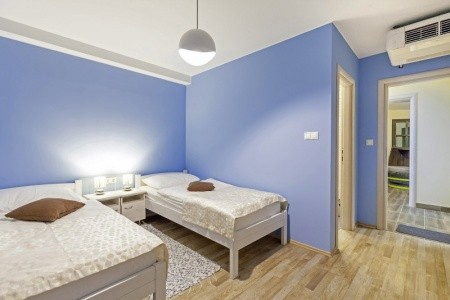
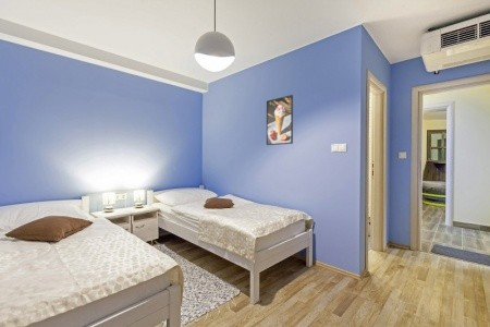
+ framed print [266,94,294,146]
